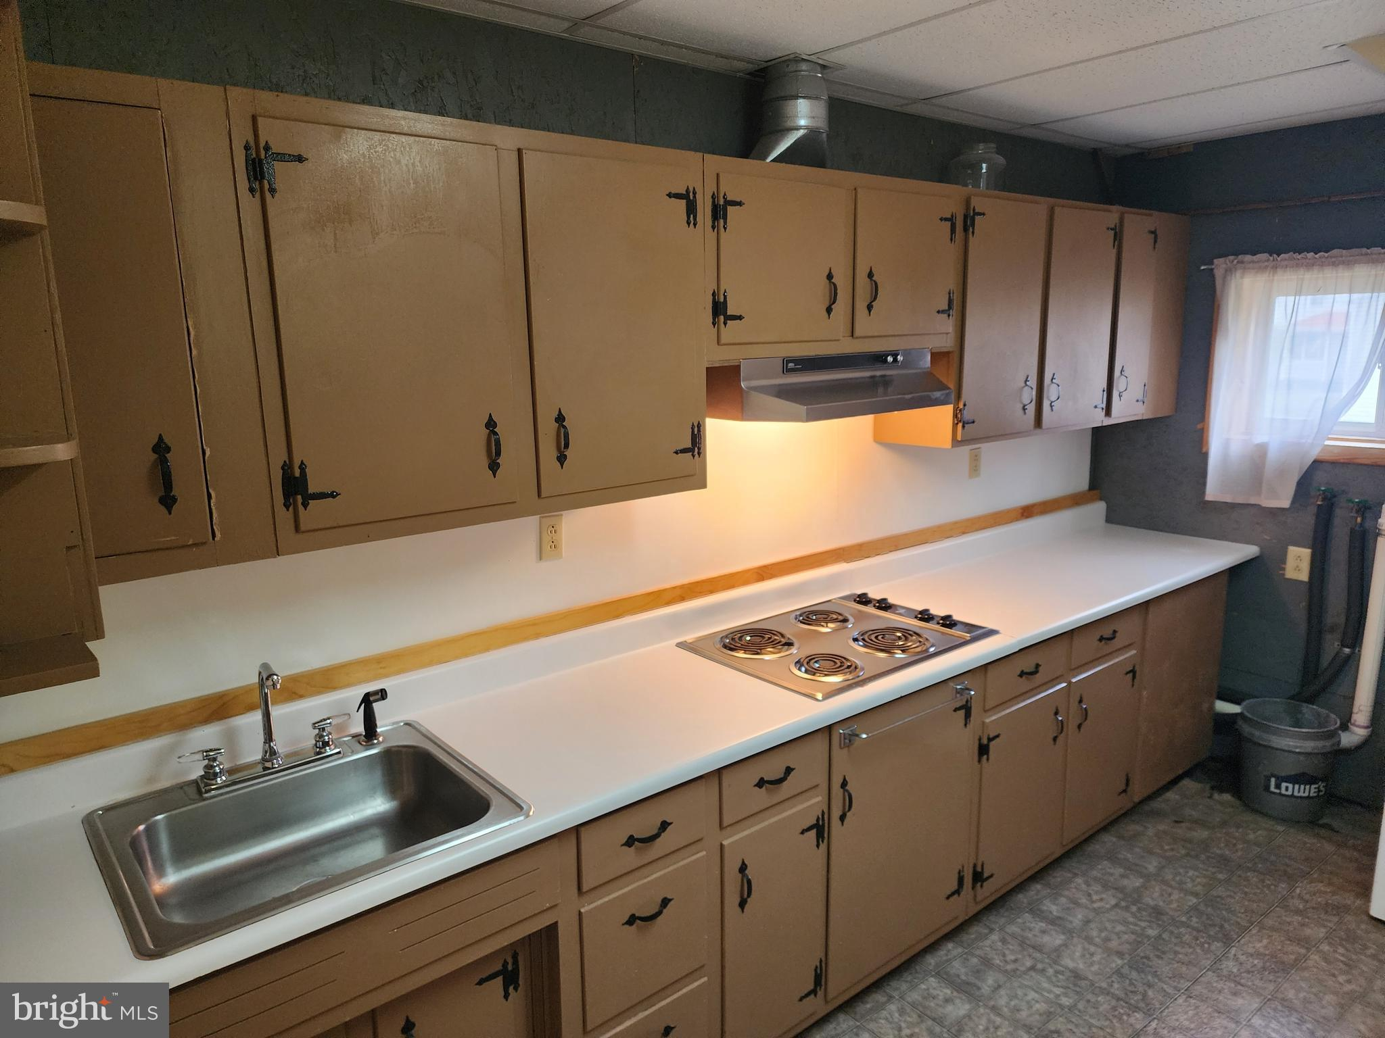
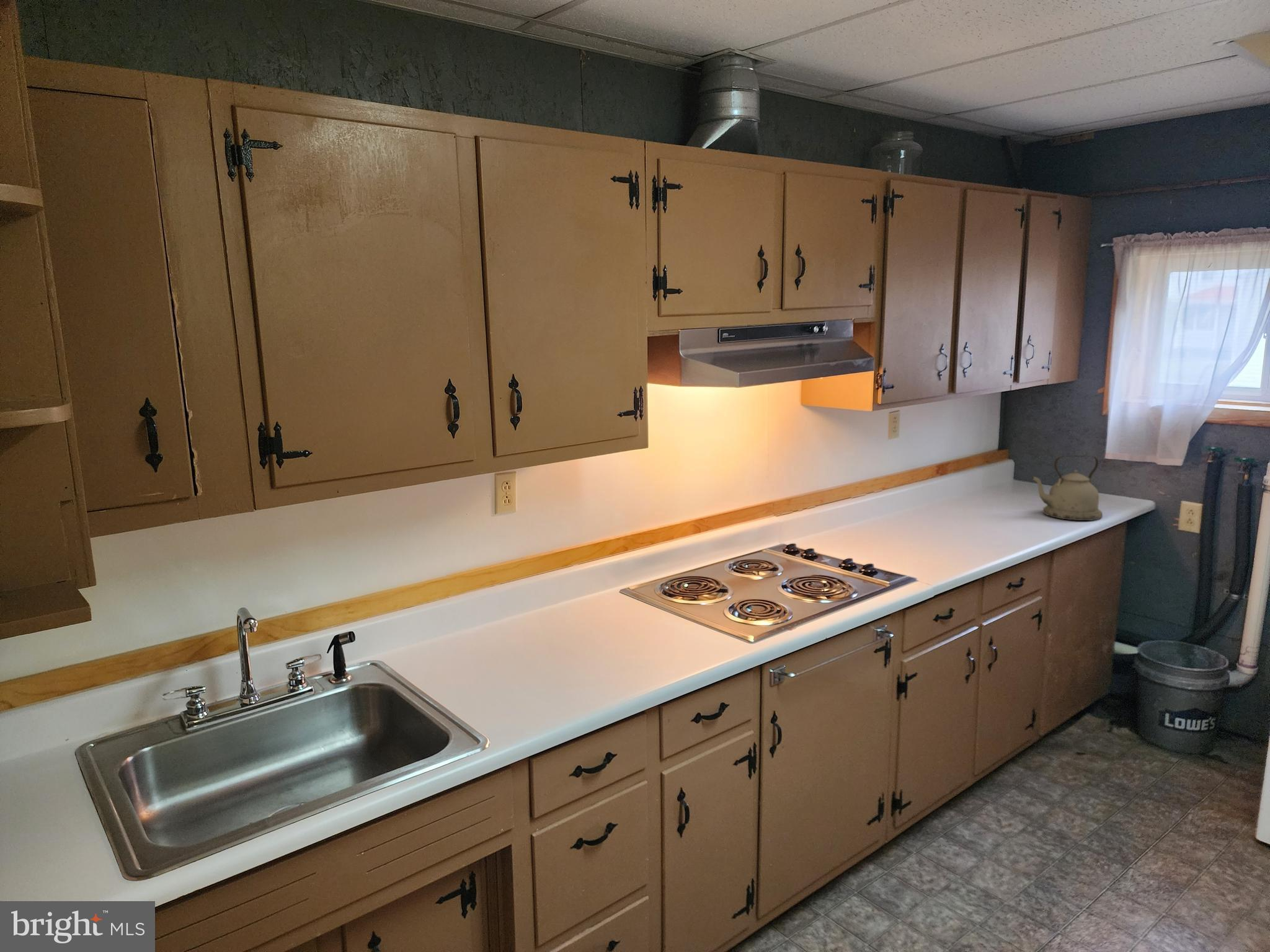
+ kettle [1031,454,1103,521]
